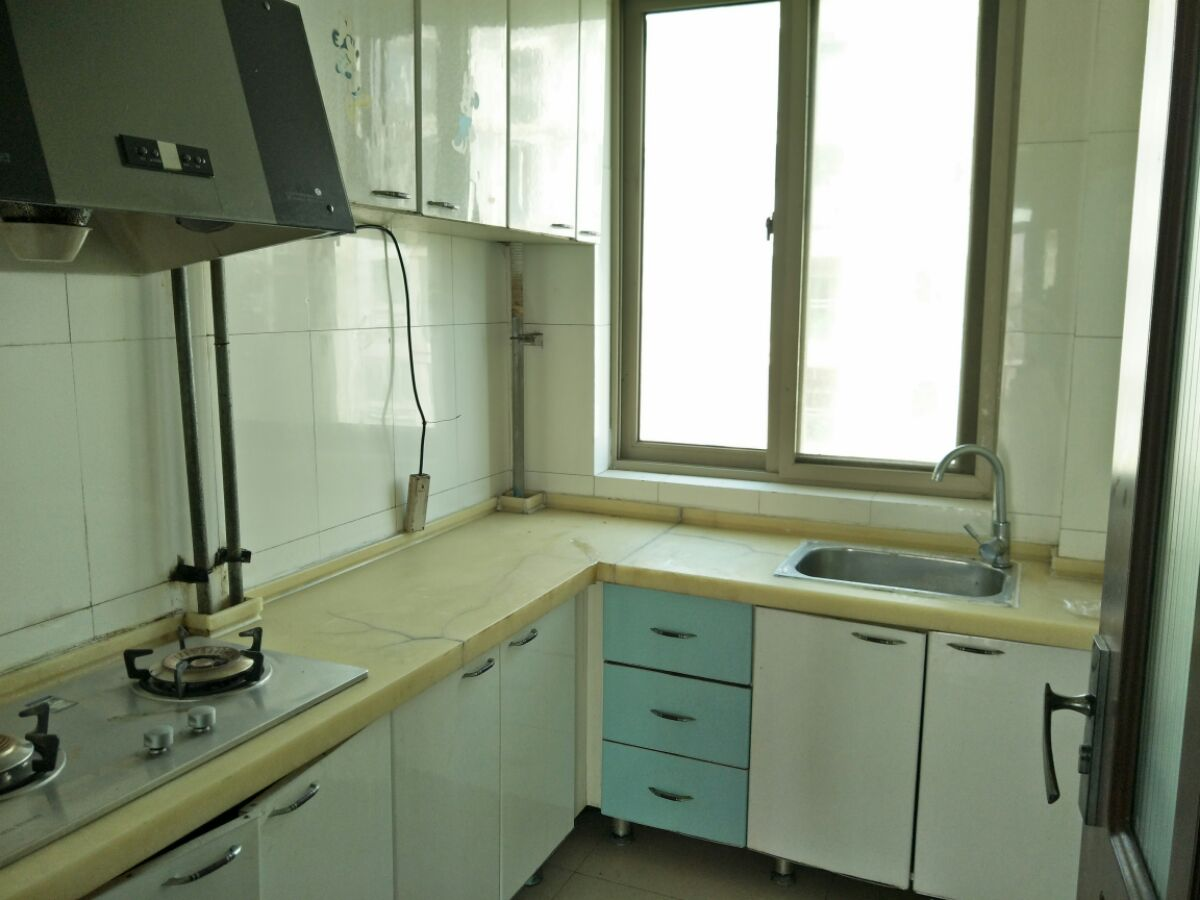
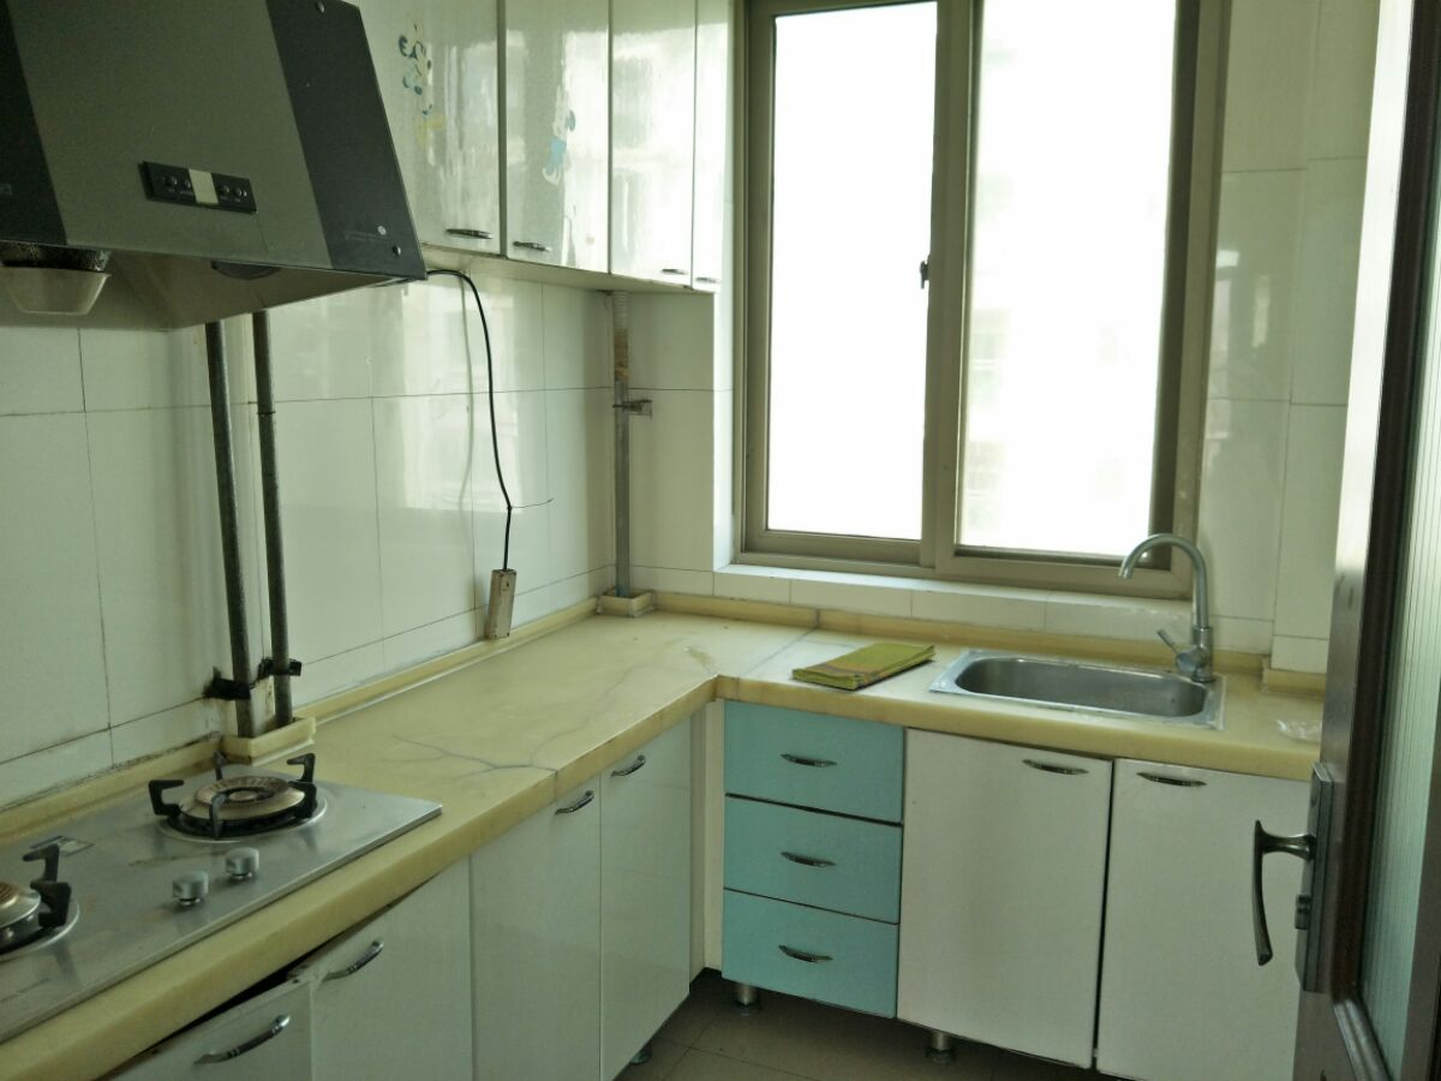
+ dish towel [790,640,937,691]
